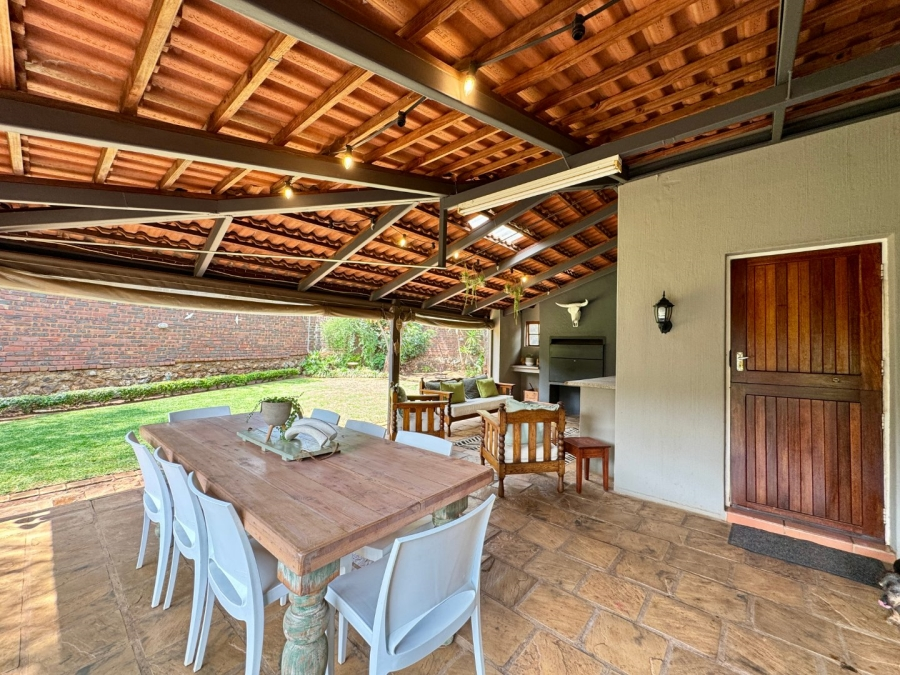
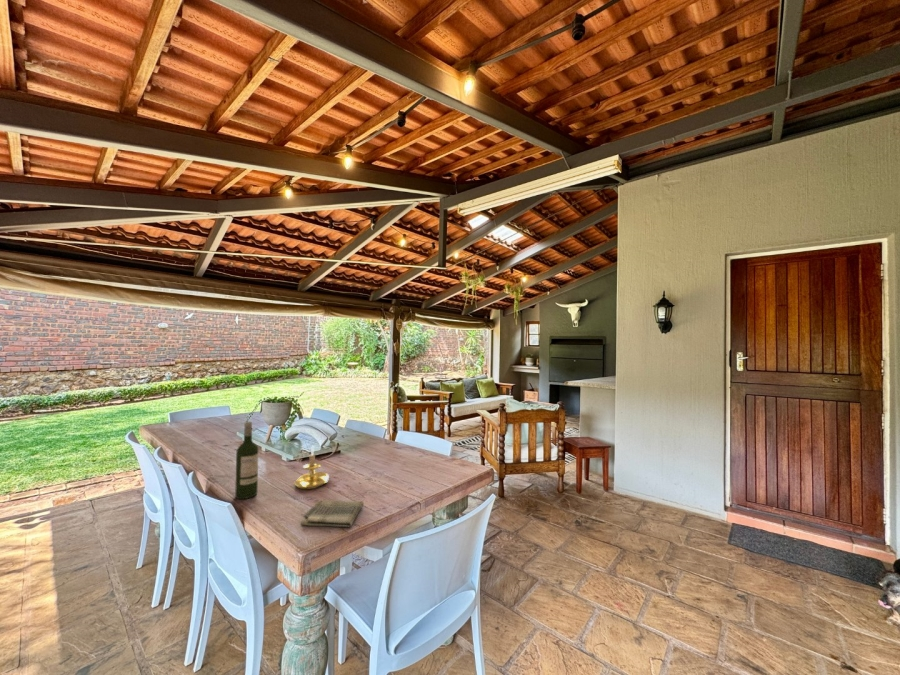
+ wine bottle [234,421,259,500]
+ dish towel [300,499,364,528]
+ candle holder [293,444,330,490]
